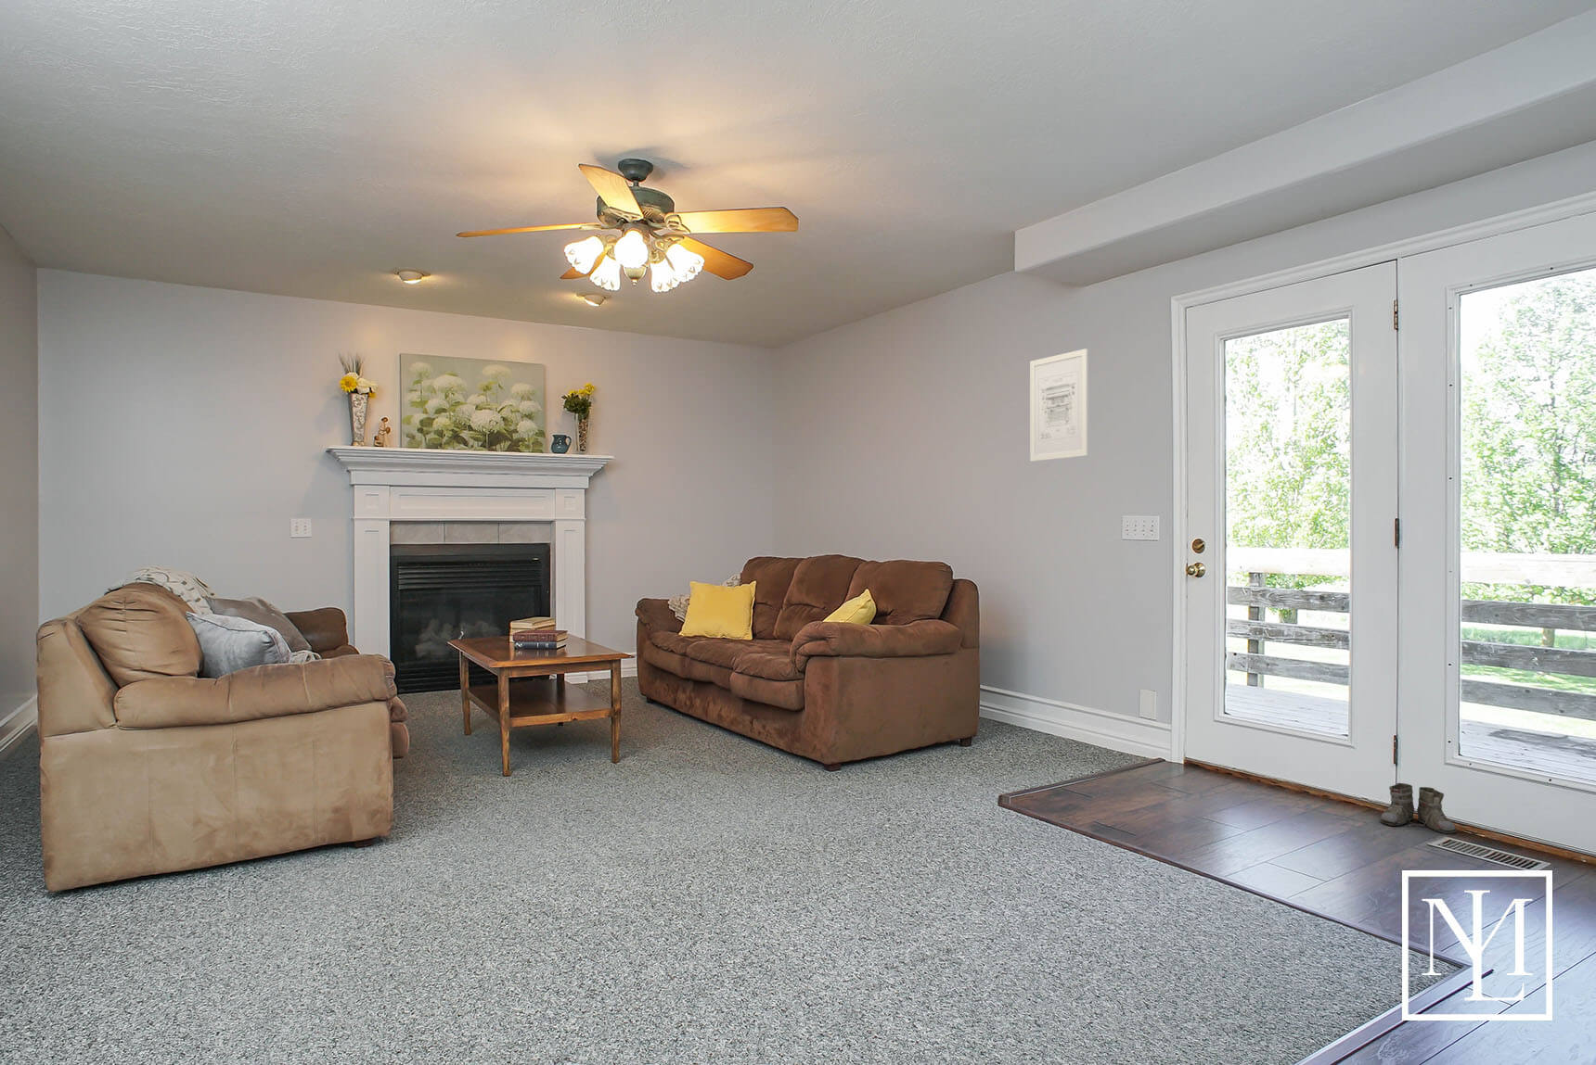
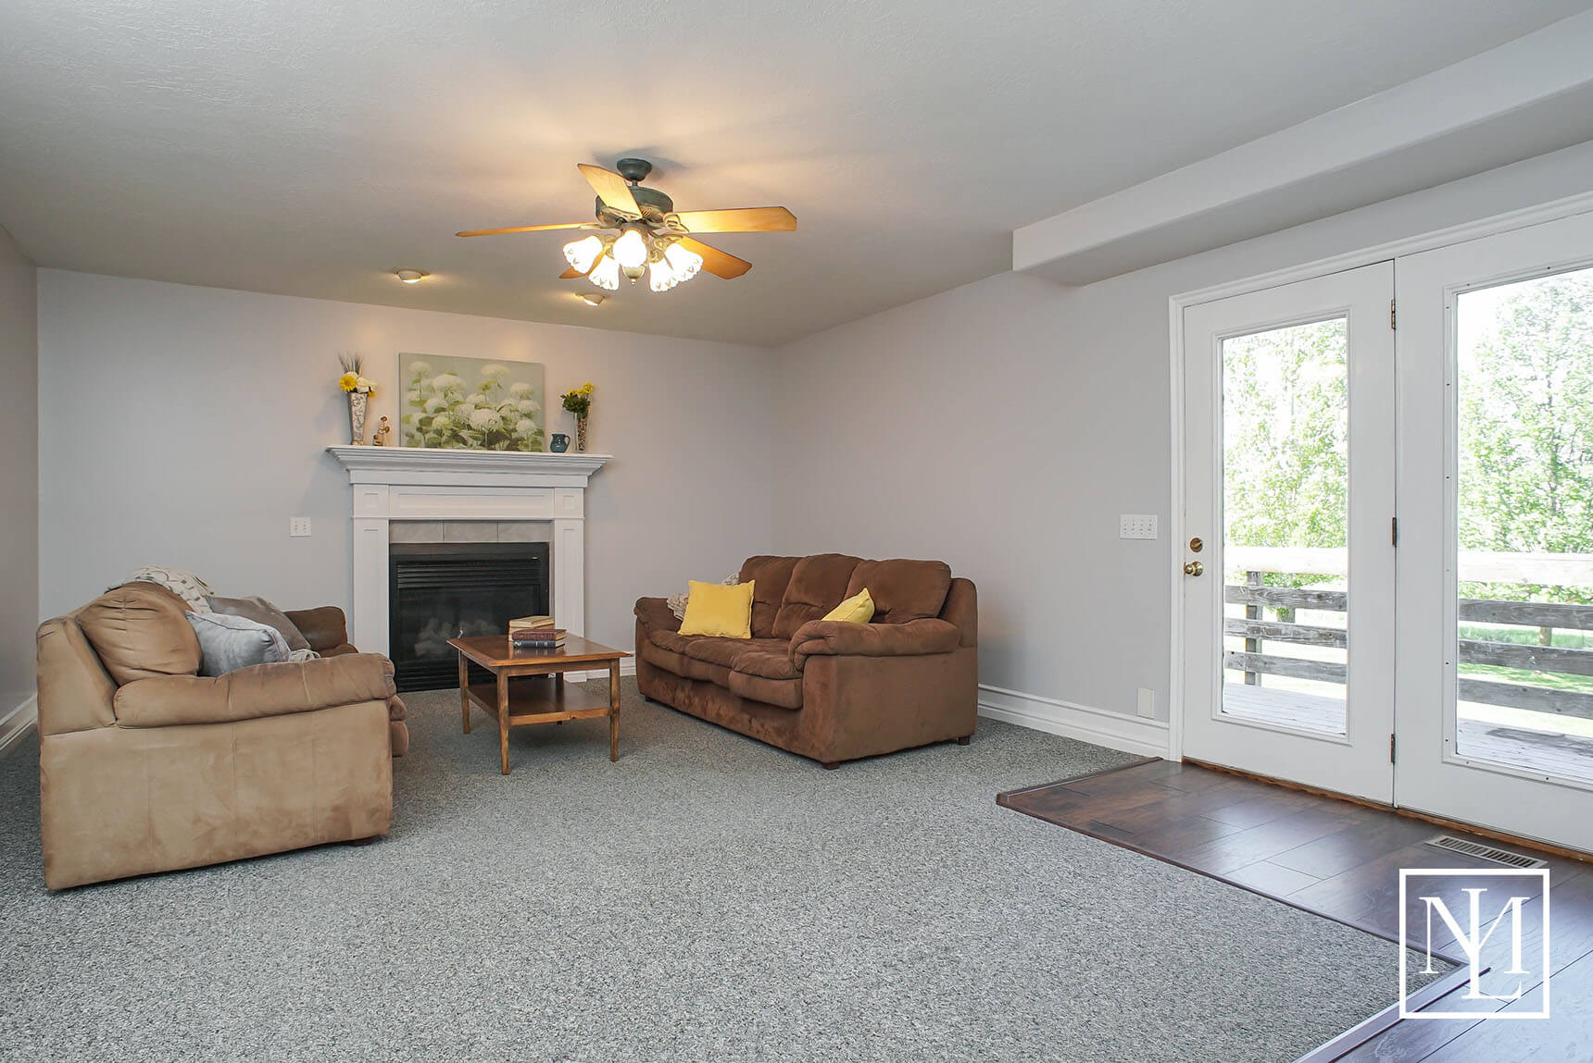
- boots [1378,782,1457,836]
- wall art [1029,347,1089,462]
